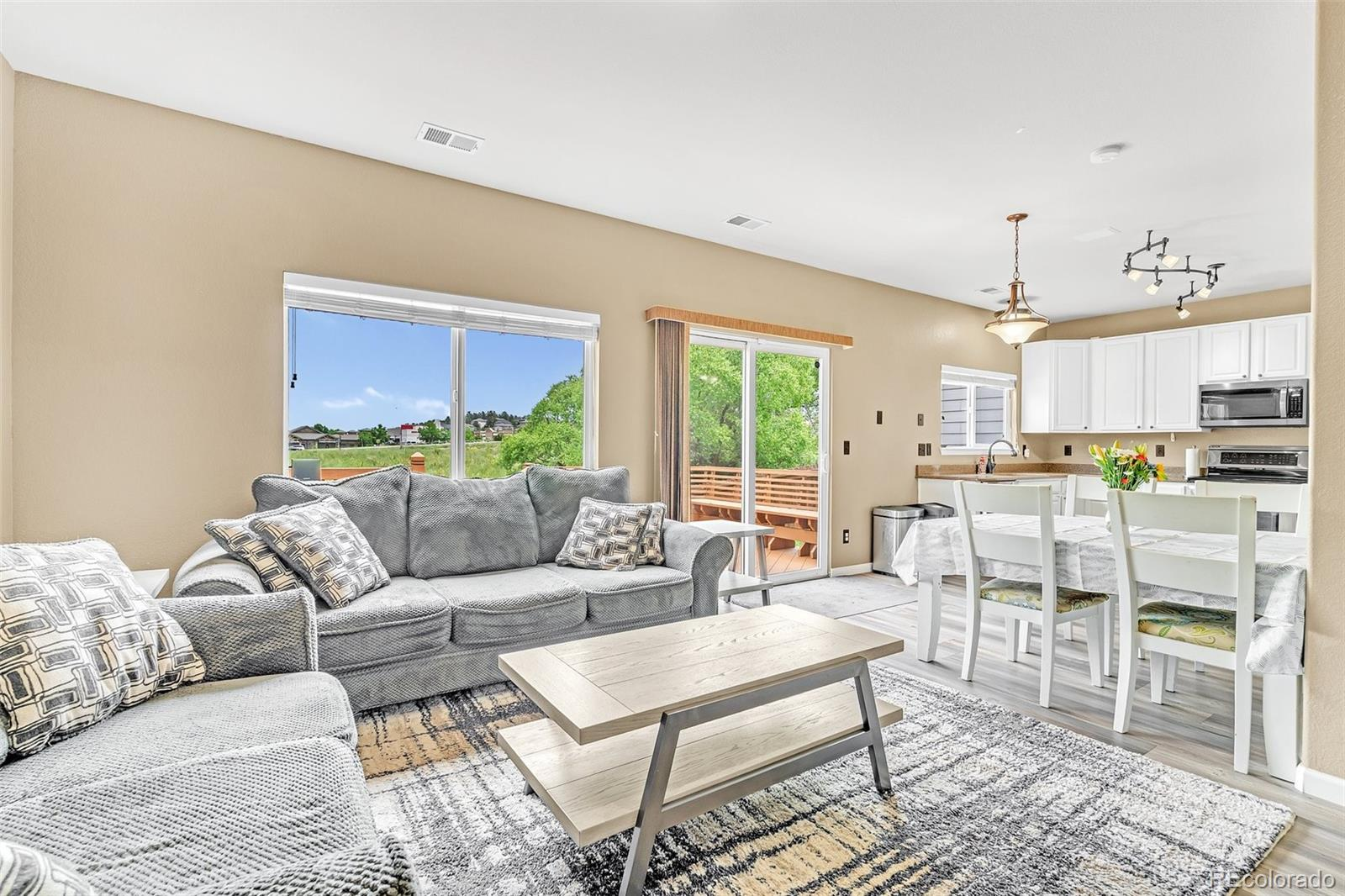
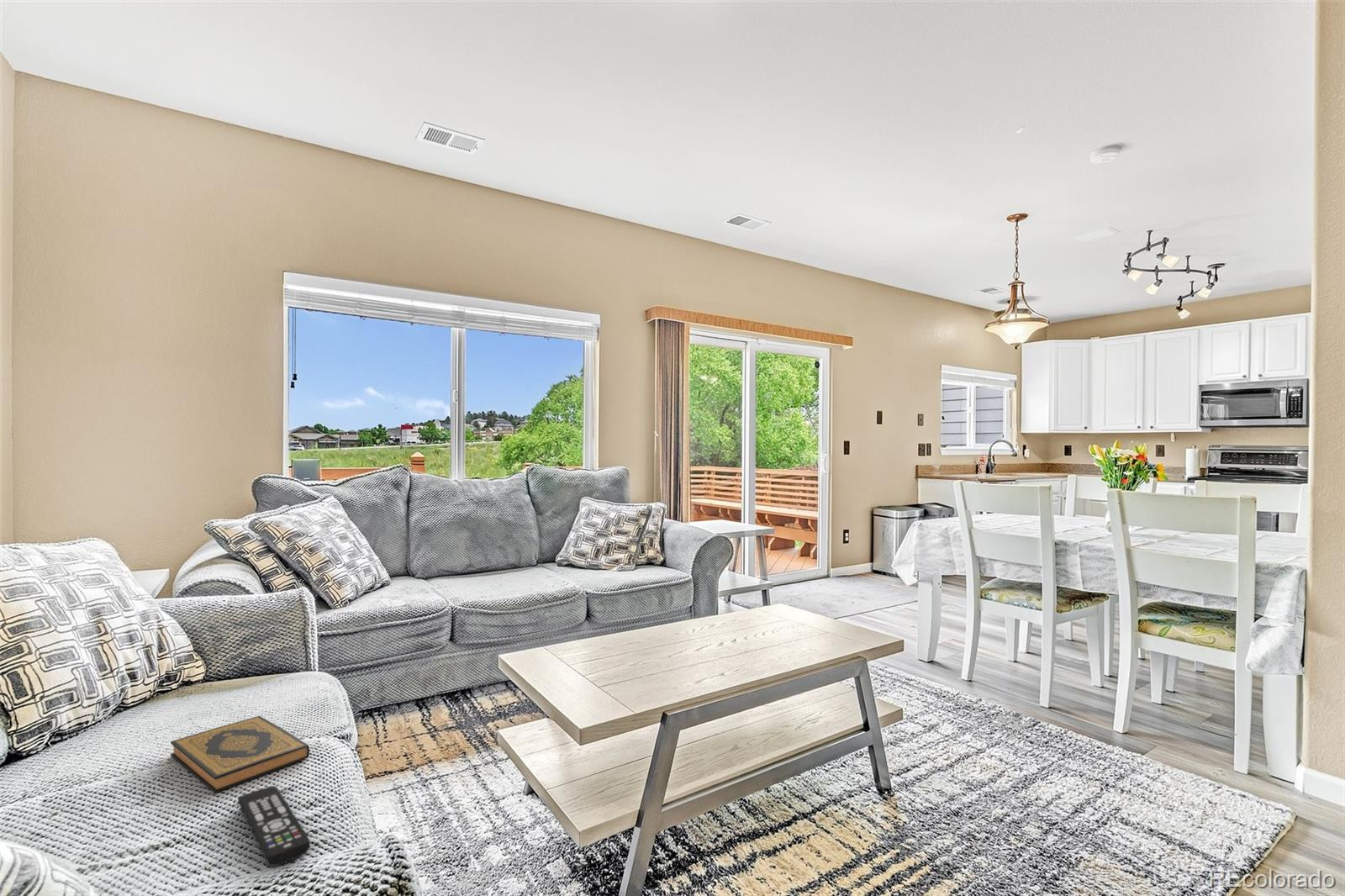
+ remote control [237,785,311,867]
+ hardback book [170,715,310,793]
